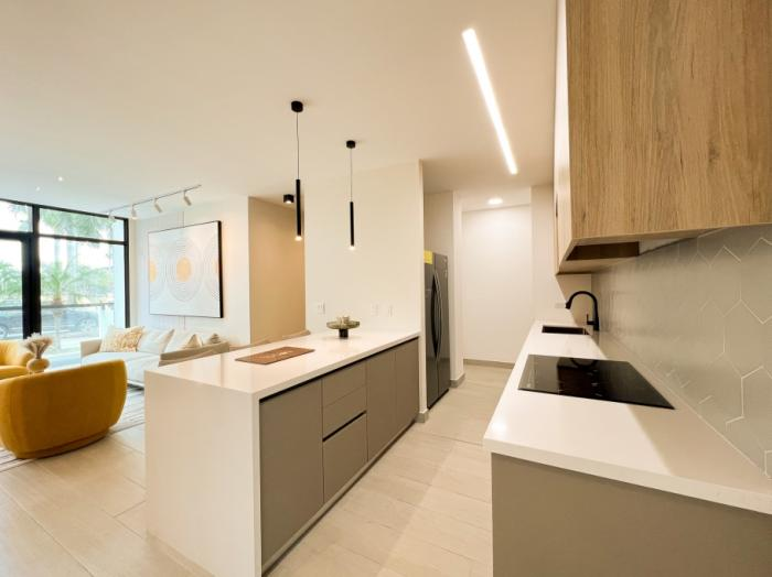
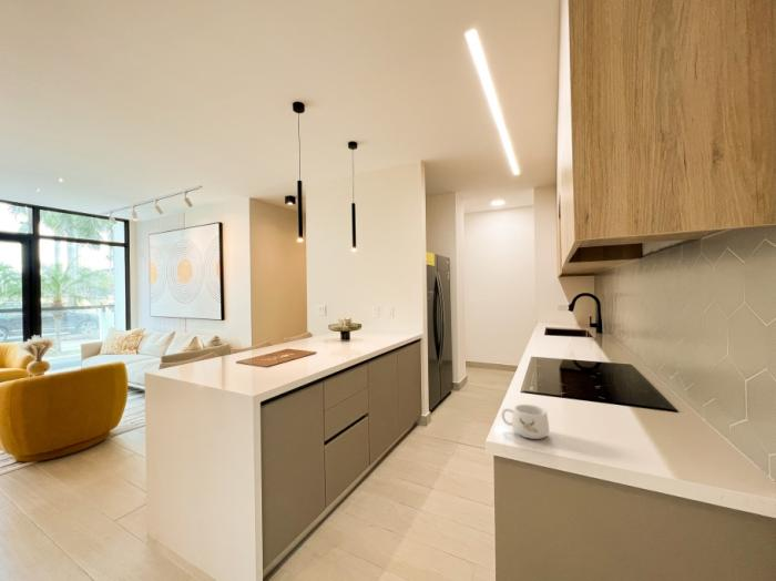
+ mug [501,404,551,440]
